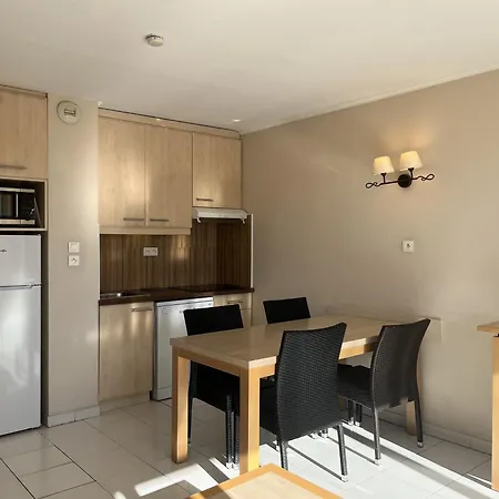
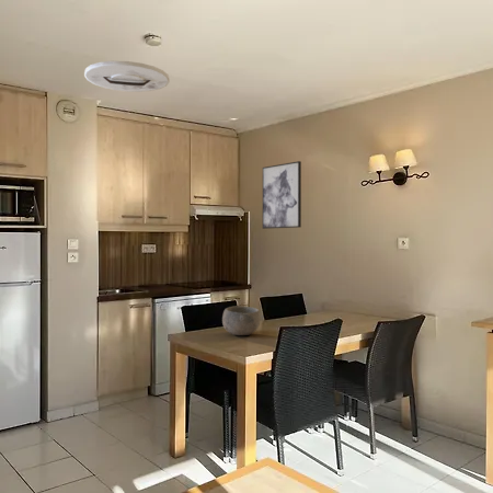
+ ceiling light [83,60,170,93]
+ wall art [262,160,302,230]
+ bowl [221,305,262,336]
